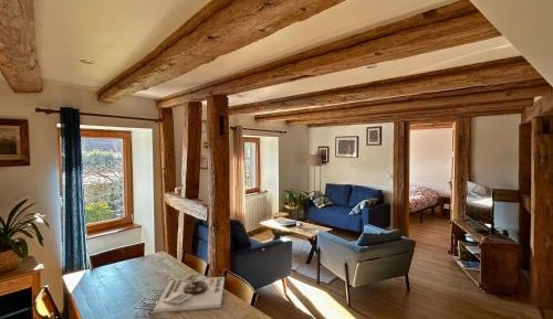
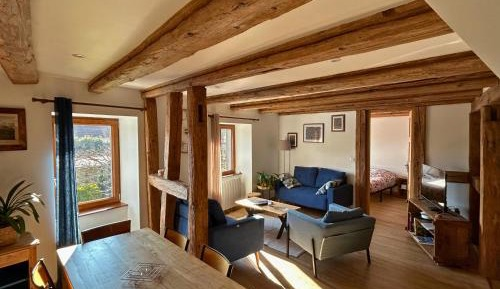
- board game [153,273,226,313]
